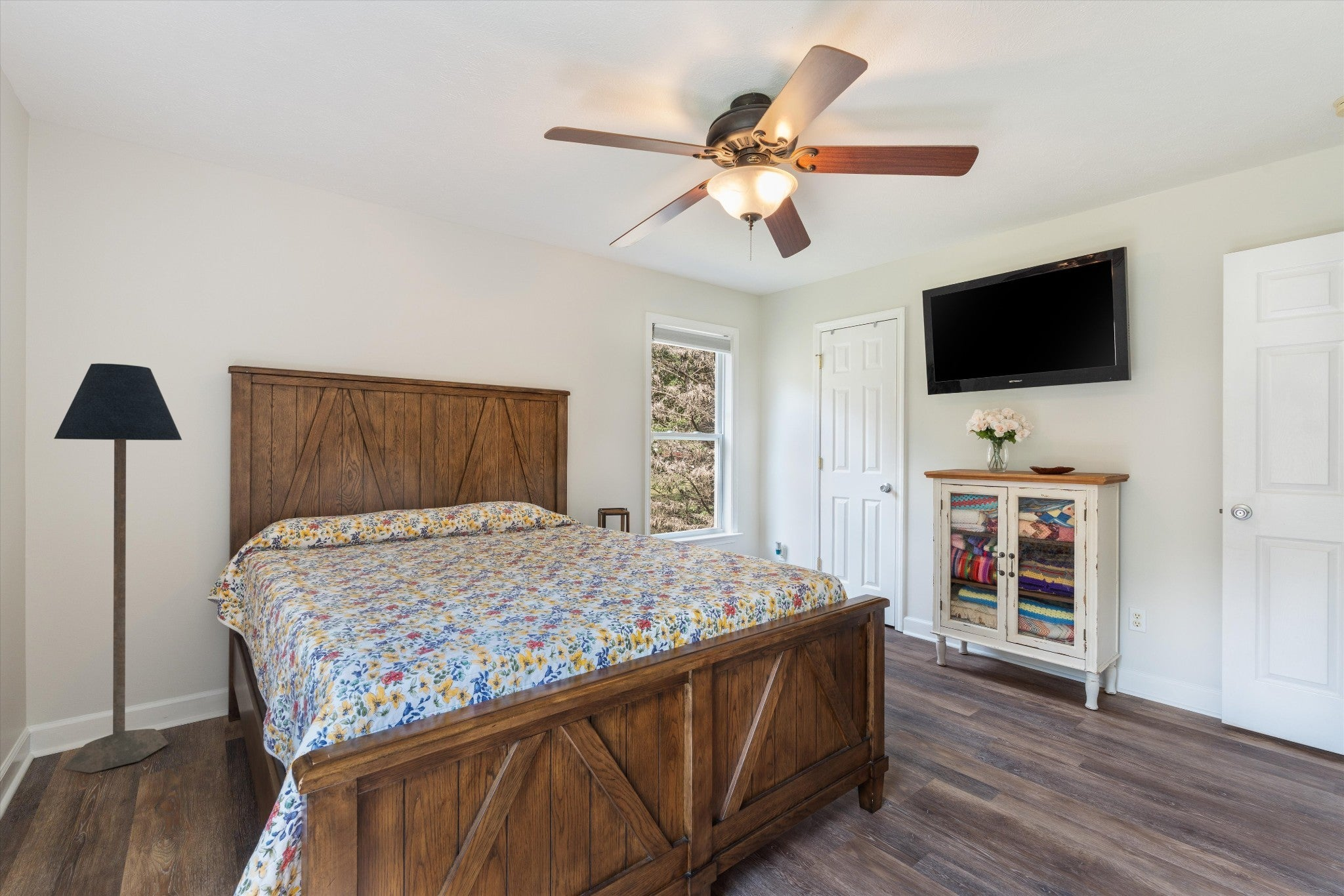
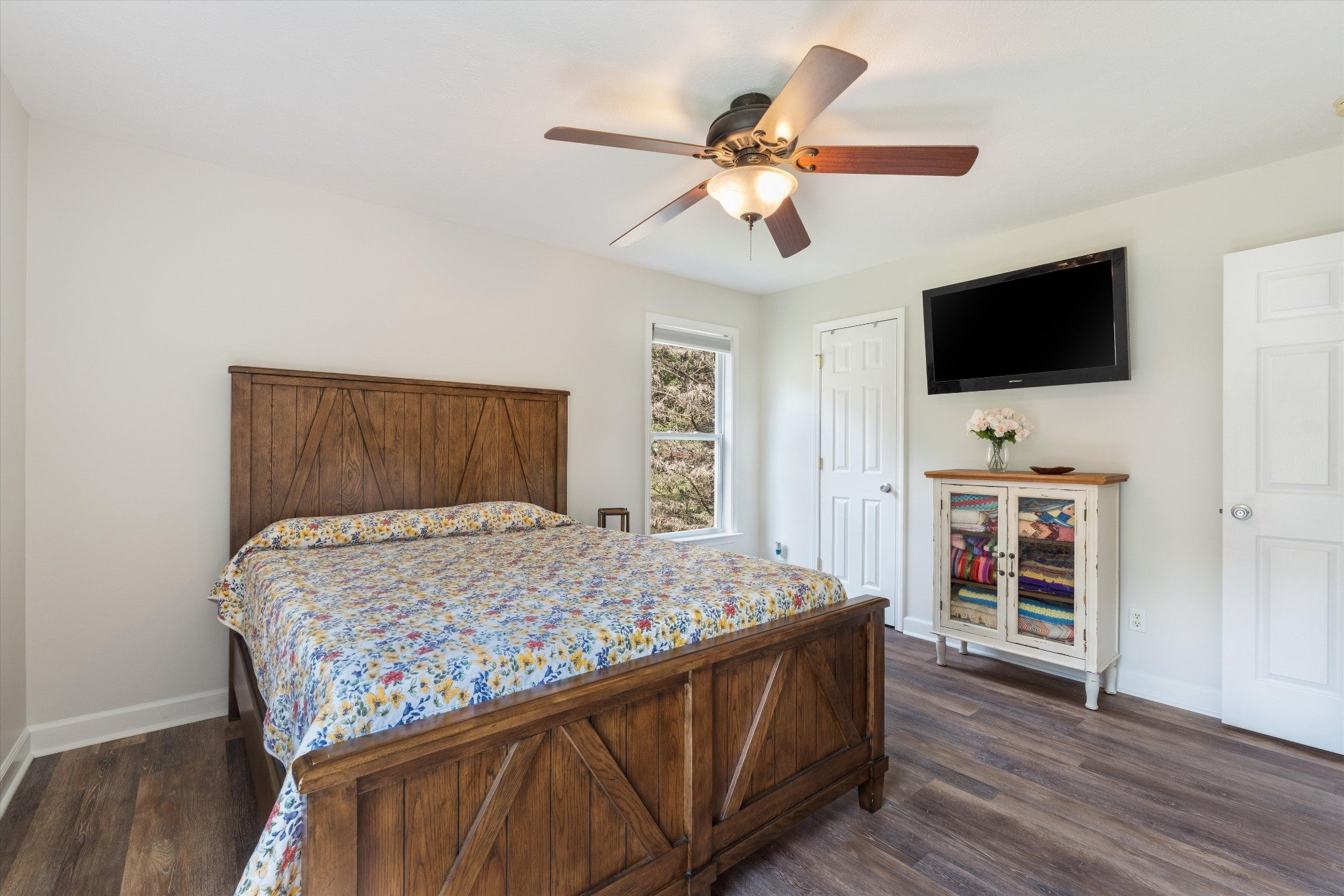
- floor lamp [54,363,182,774]
